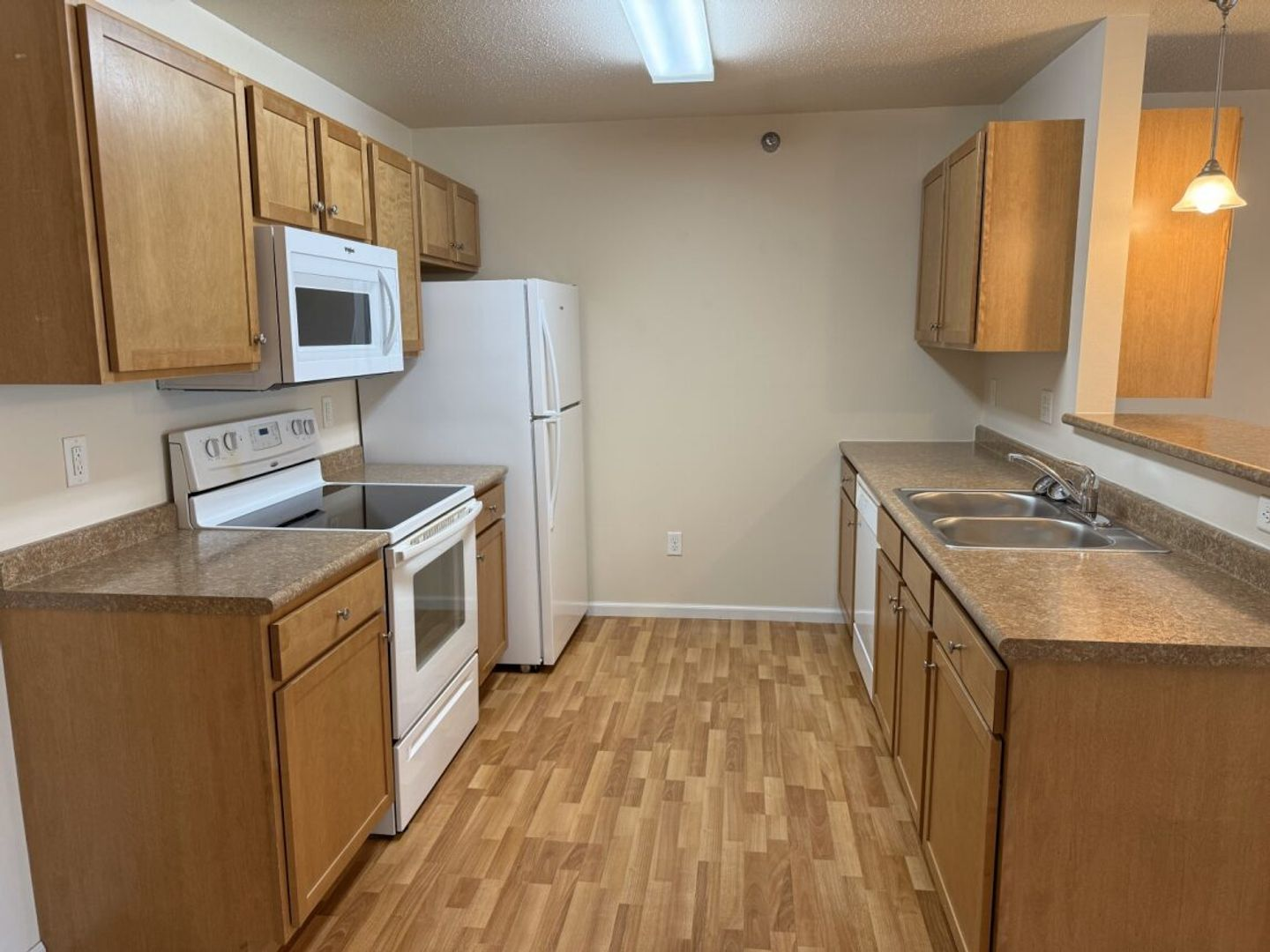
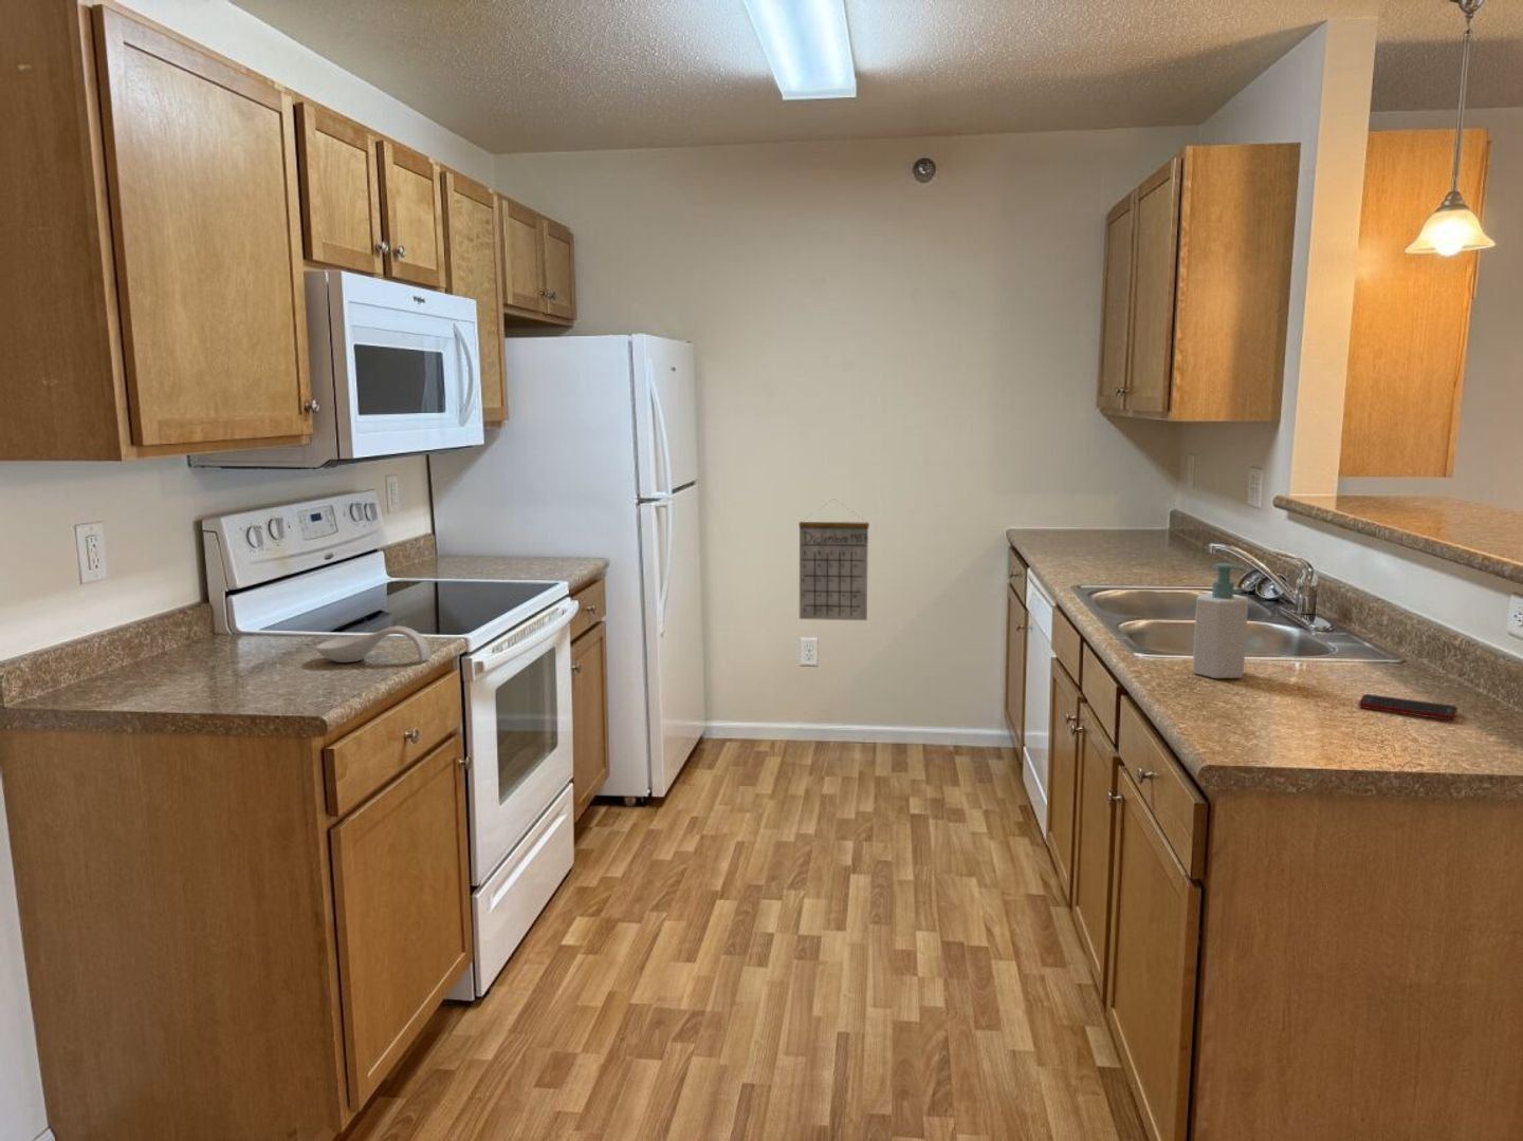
+ cell phone [1358,693,1458,722]
+ spoon rest [314,624,433,664]
+ calendar [797,499,871,621]
+ soap bottle [1191,562,1250,680]
